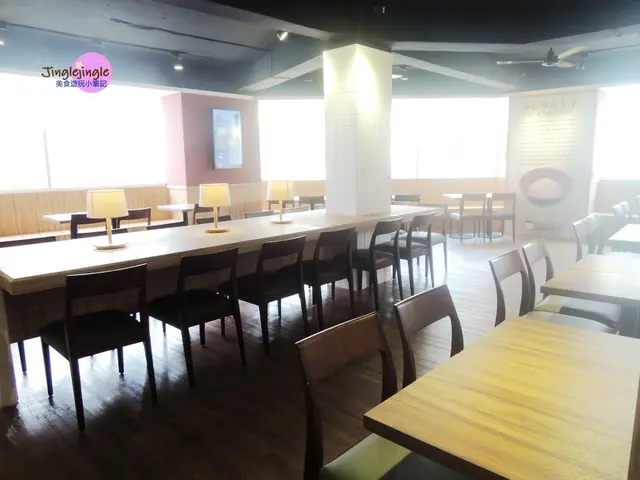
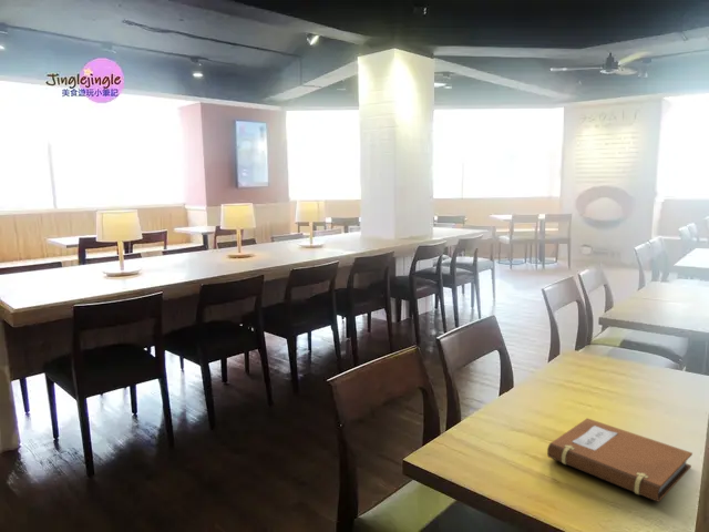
+ notebook [546,417,693,503]
